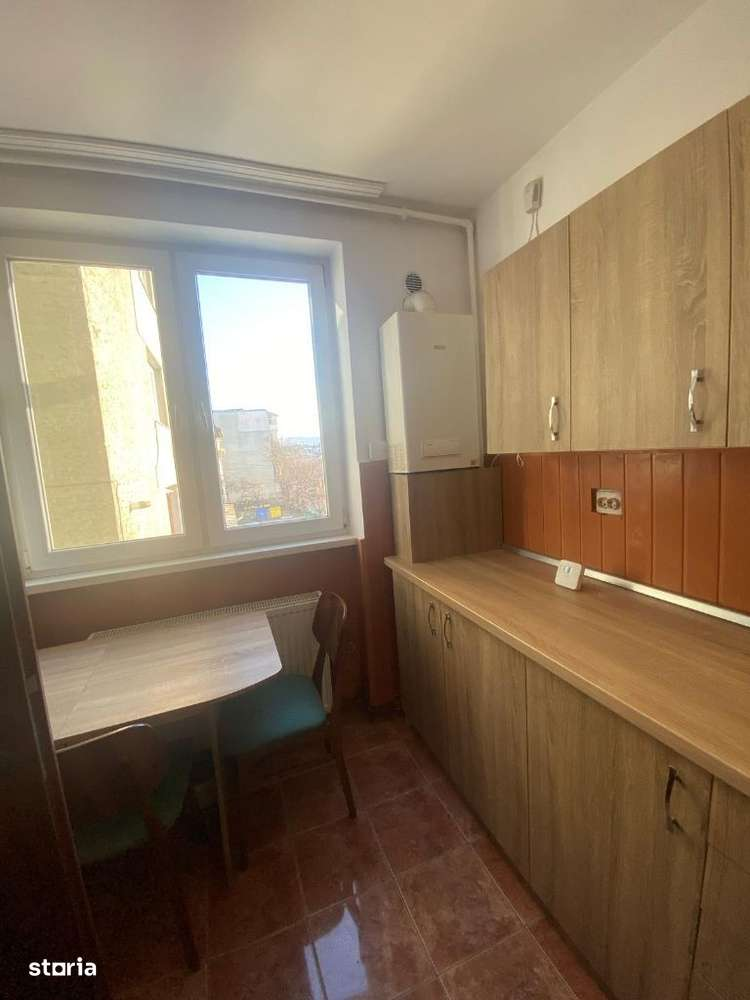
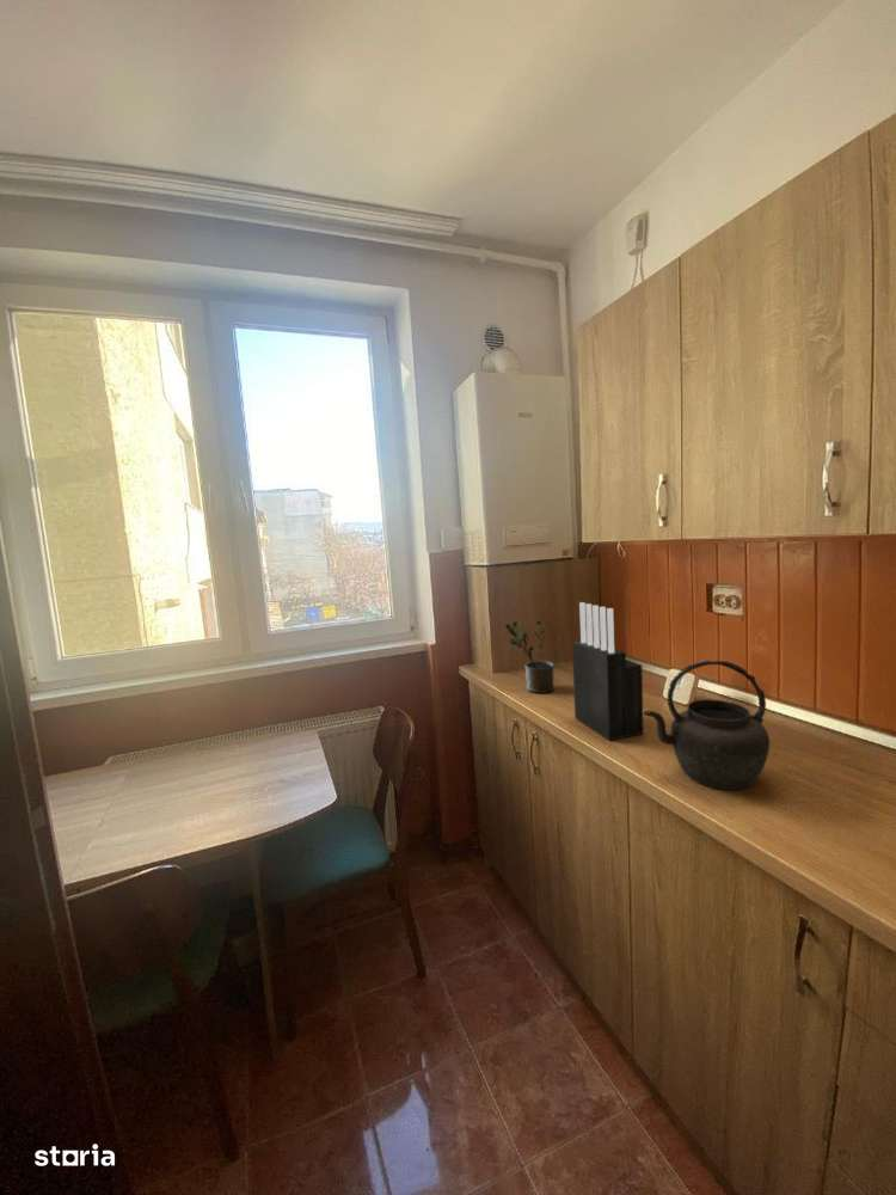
+ kettle [643,658,771,791]
+ potted plant [504,619,556,694]
+ knife block [571,601,645,742]
